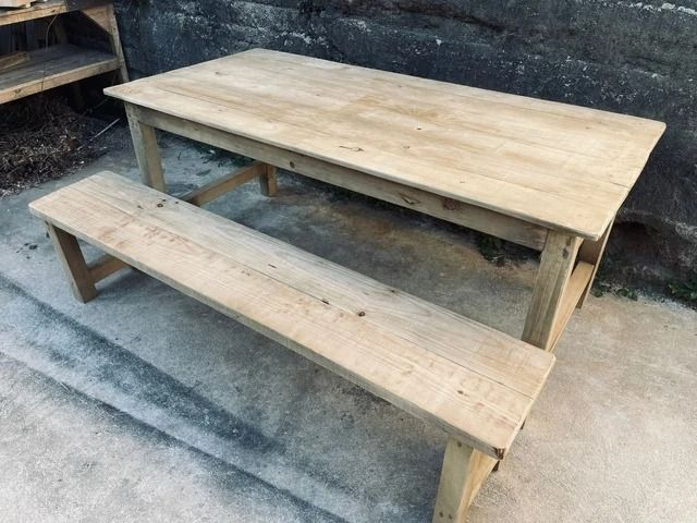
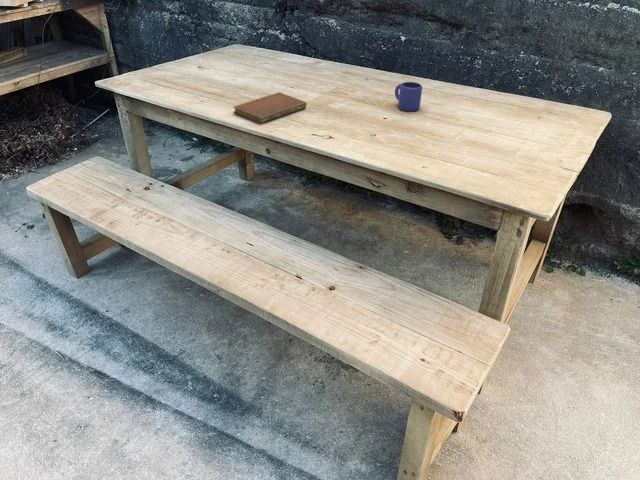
+ notebook [232,92,307,125]
+ mug [394,81,423,112]
